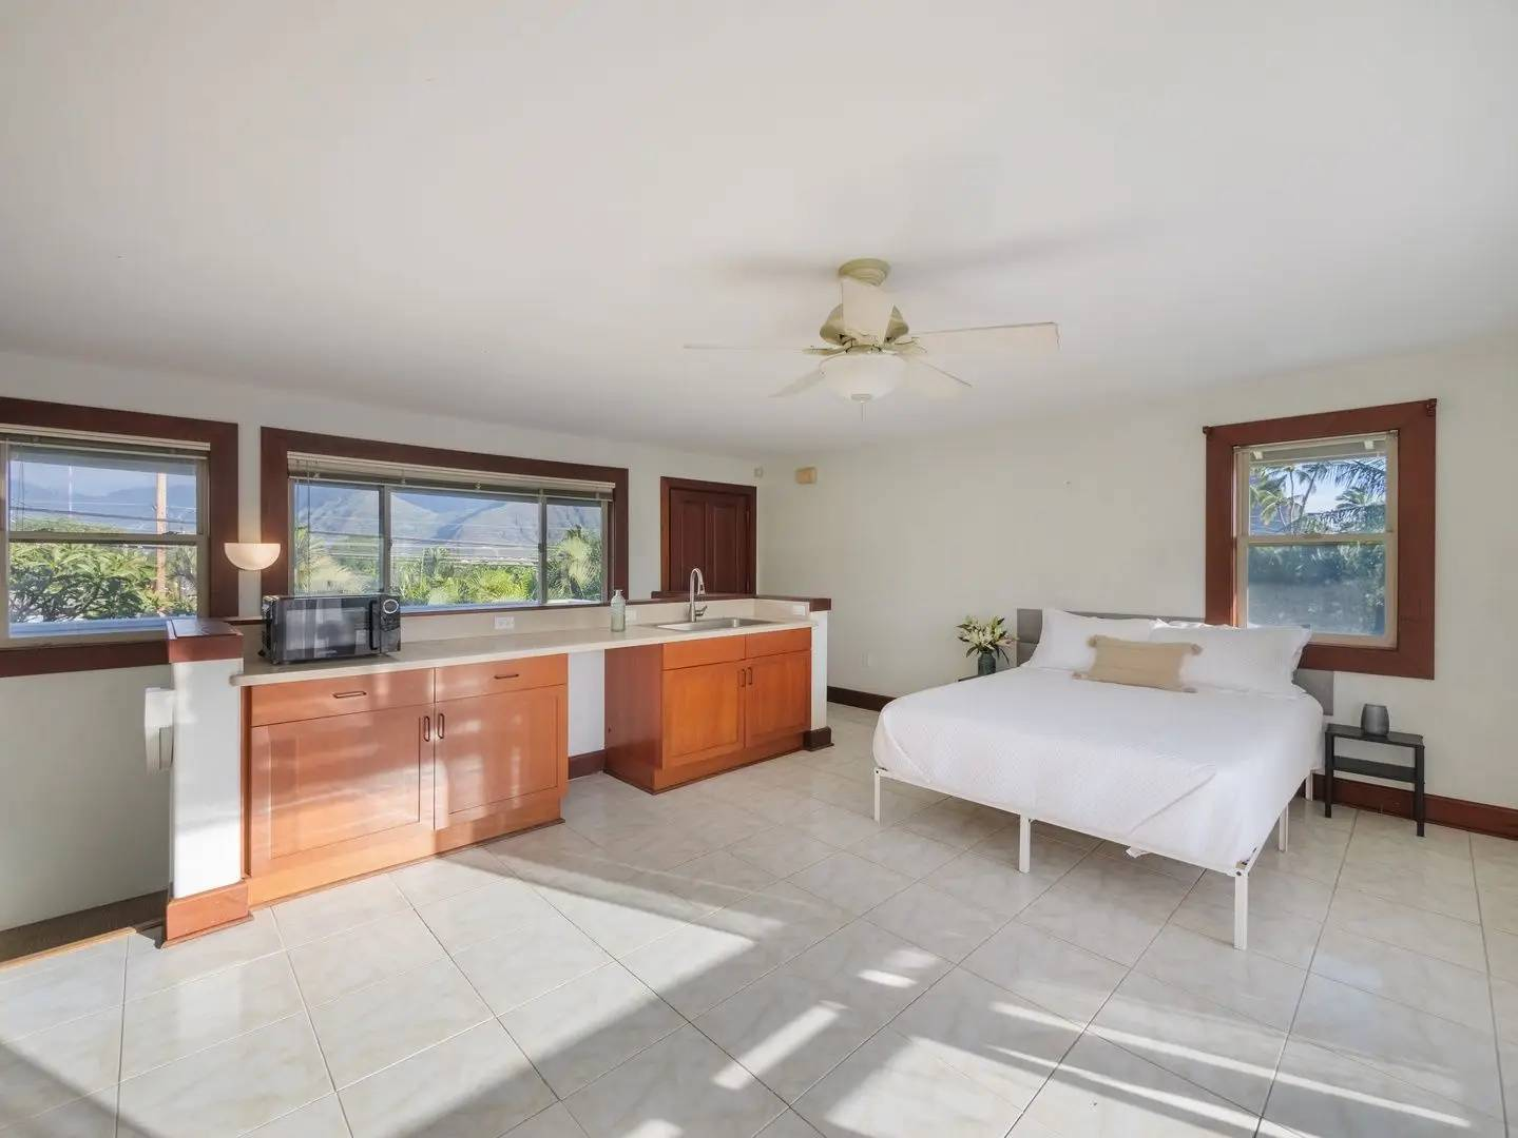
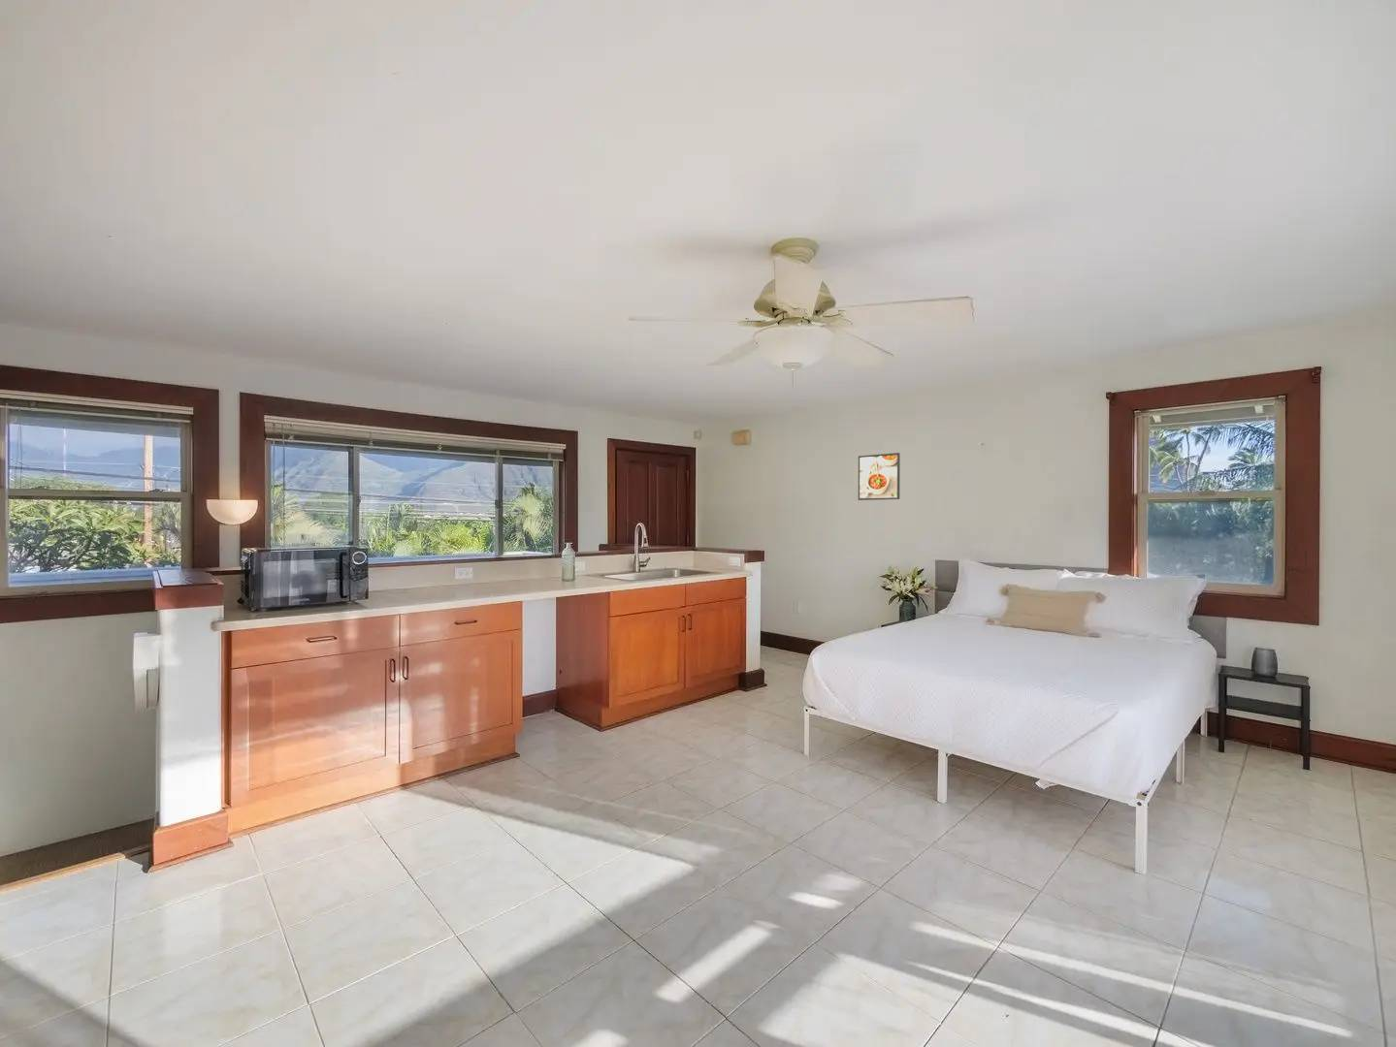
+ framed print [858,452,901,502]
